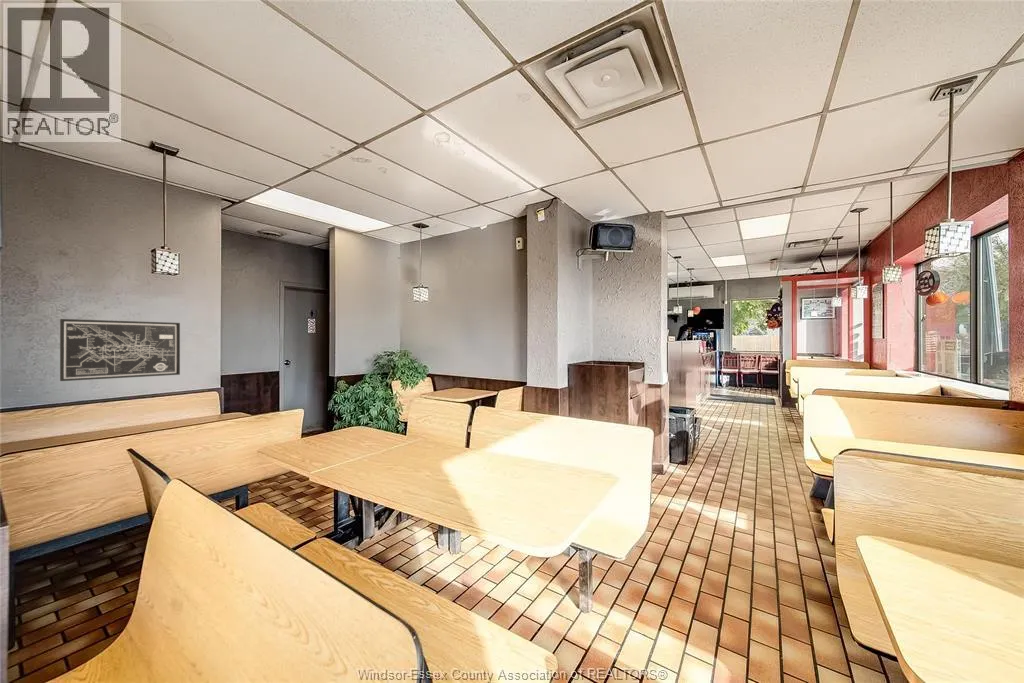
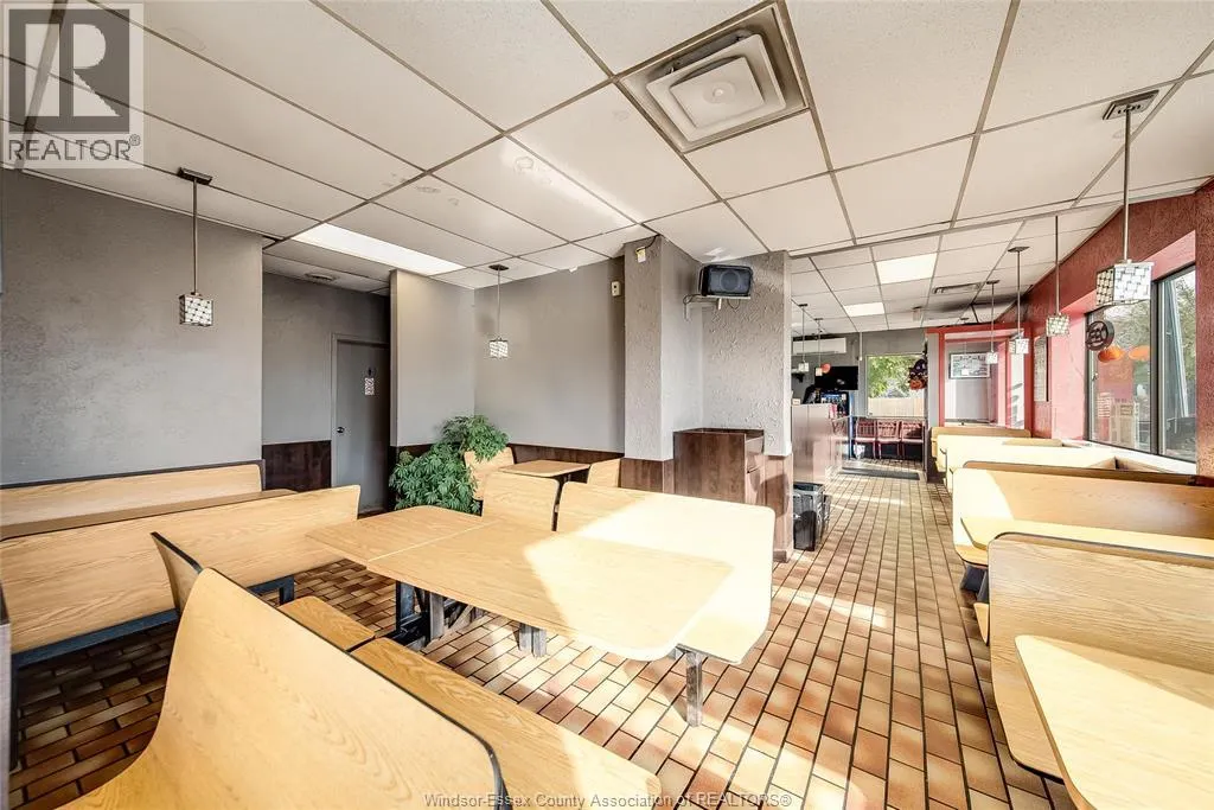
- wall art [59,318,181,382]
